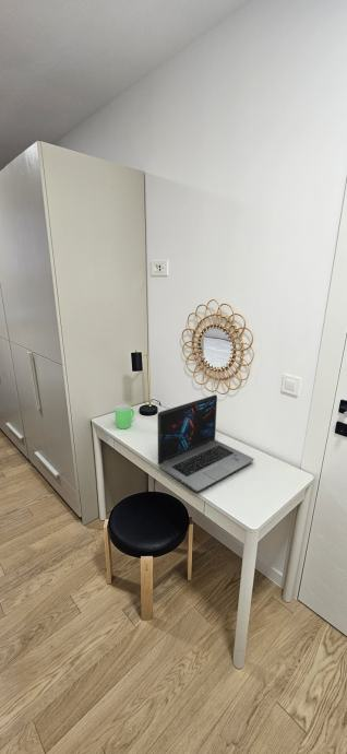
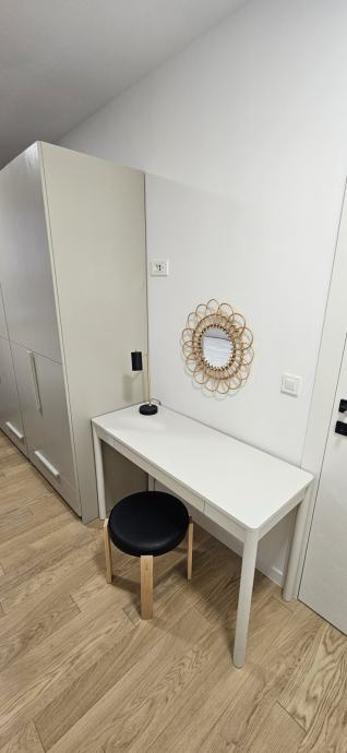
- laptop [156,394,255,492]
- mug [113,404,135,429]
